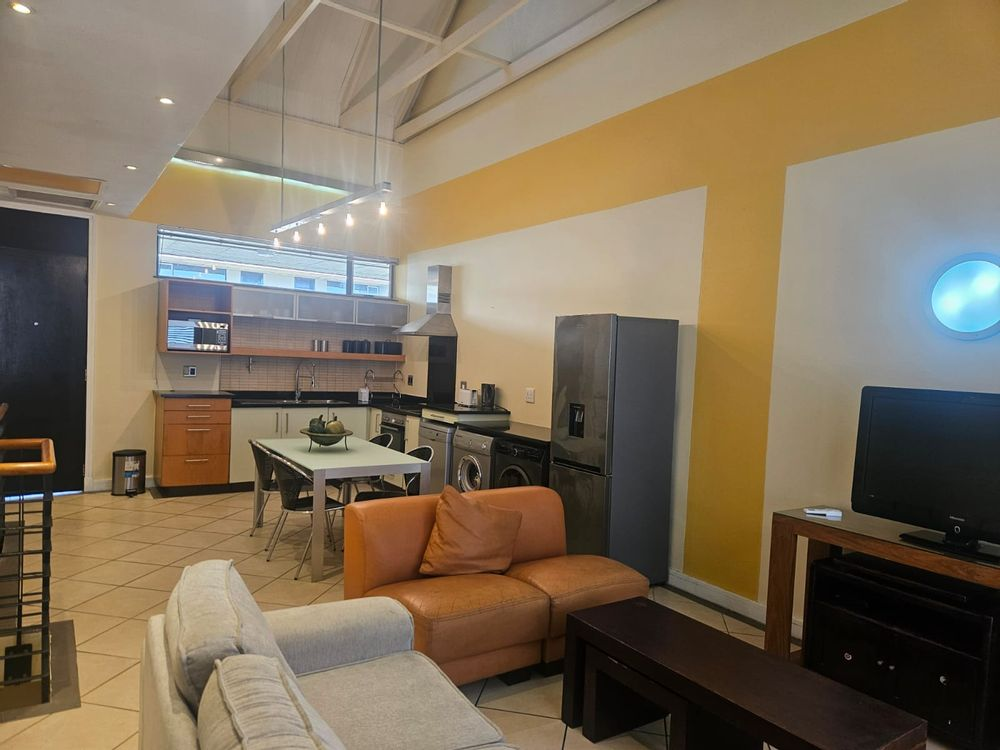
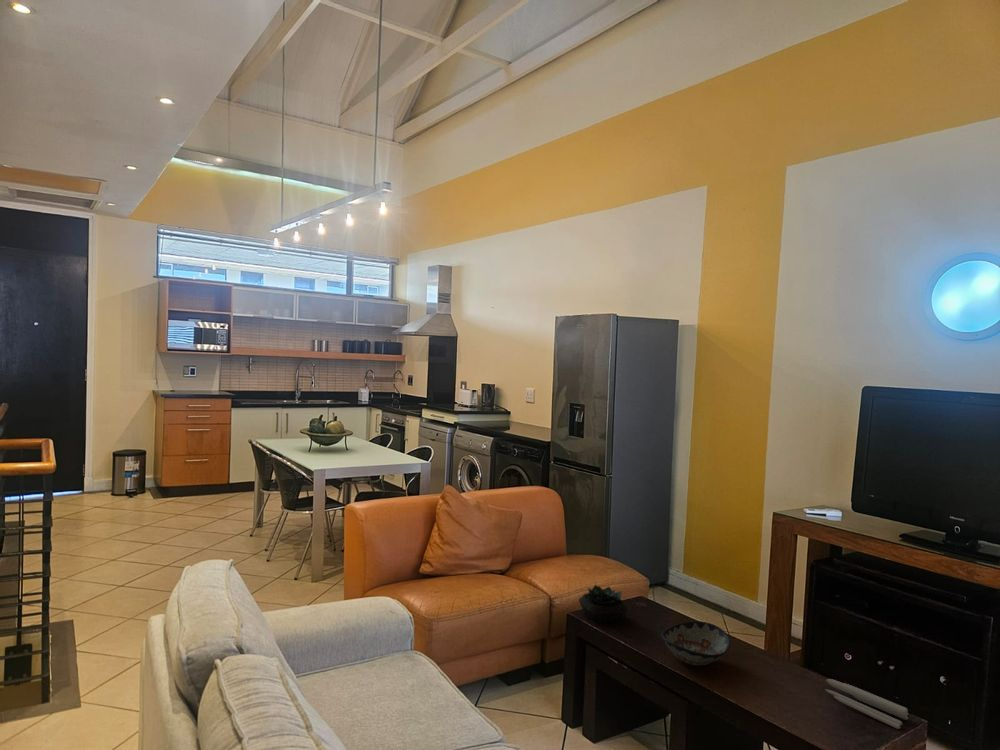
+ succulent plant [578,584,630,624]
+ candle [824,678,909,730]
+ decorative bowl [660,620,732,666]
